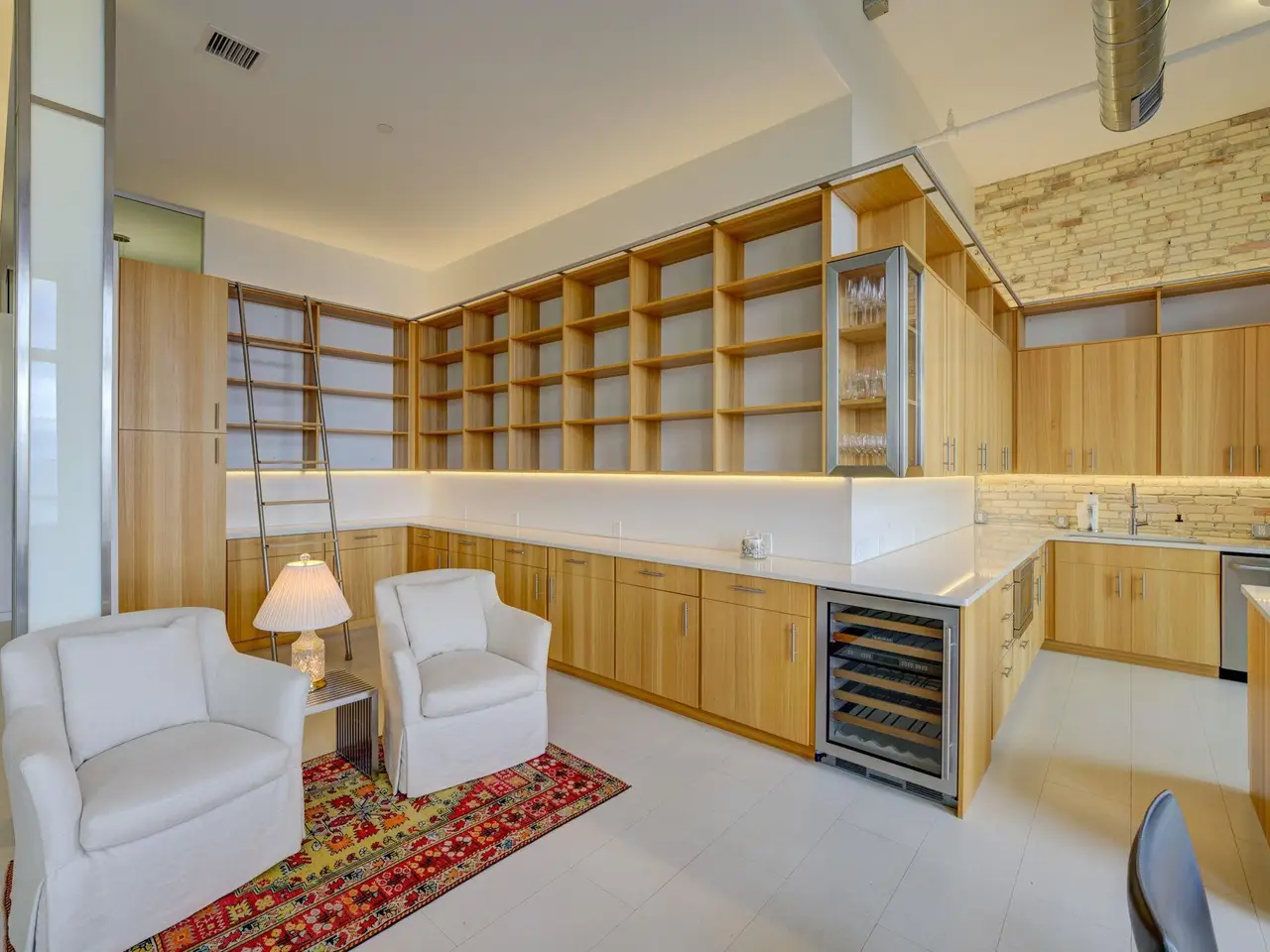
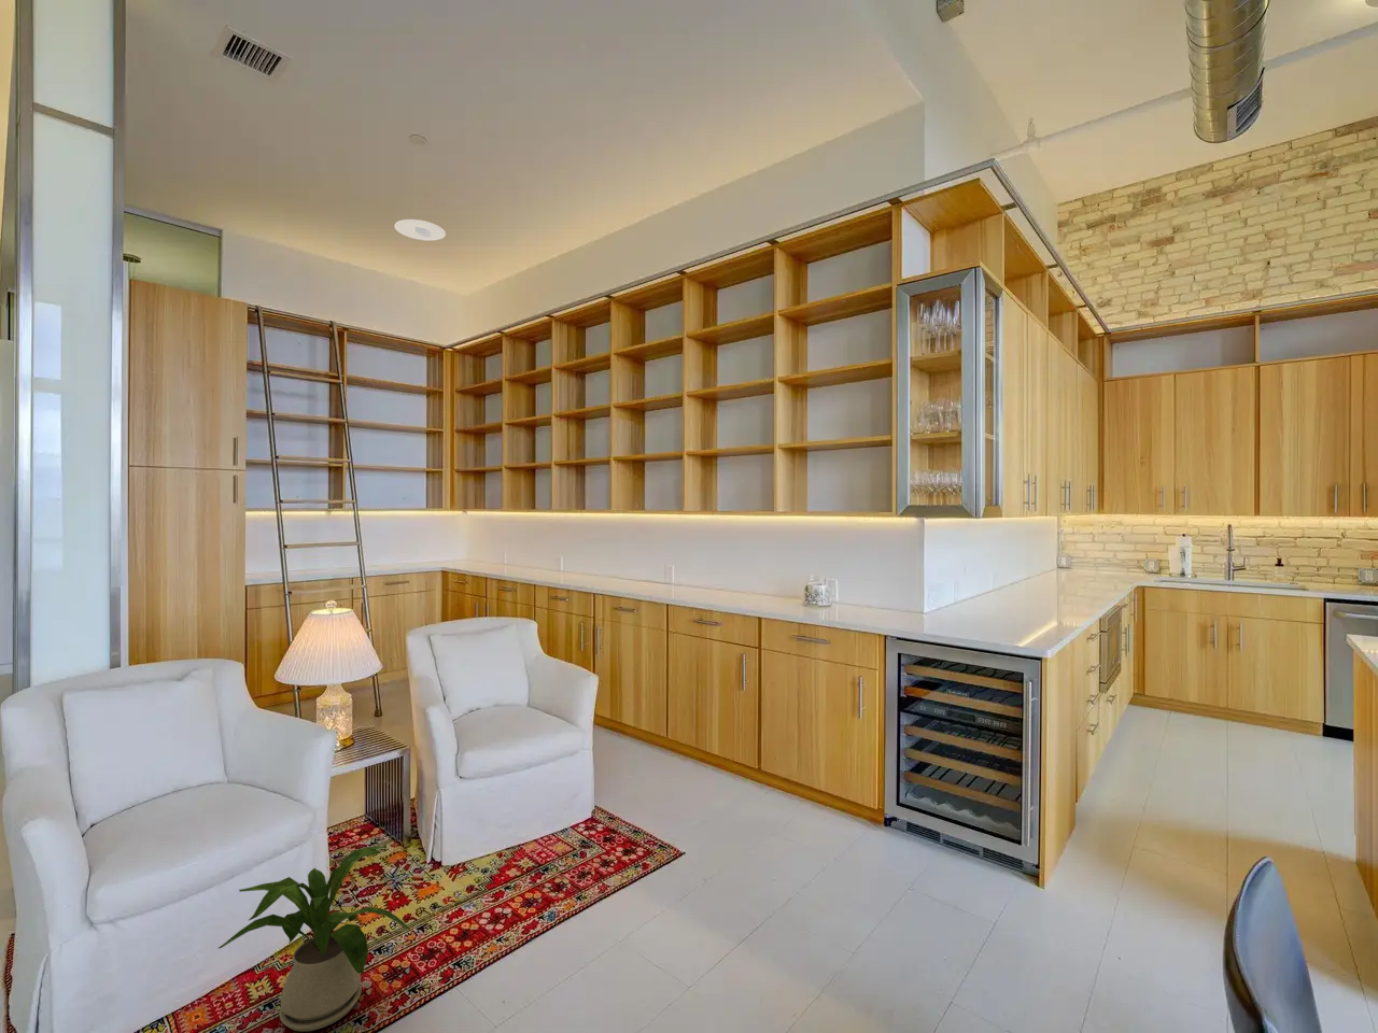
+ recessed light [393,218,447,242]
+ house plant [217,845,413,1033]
